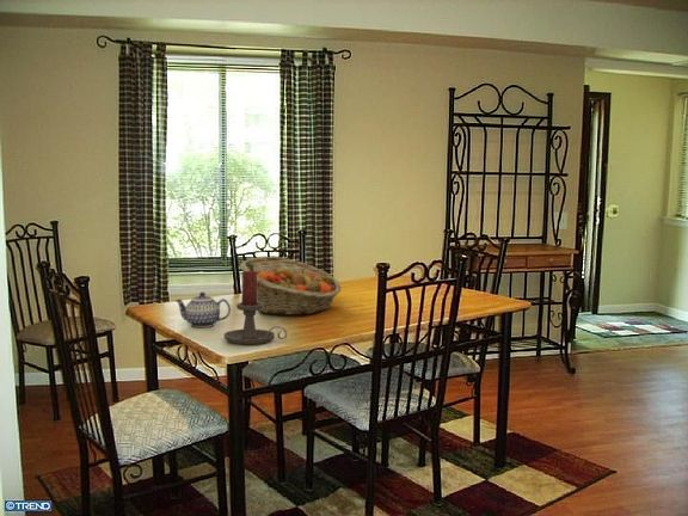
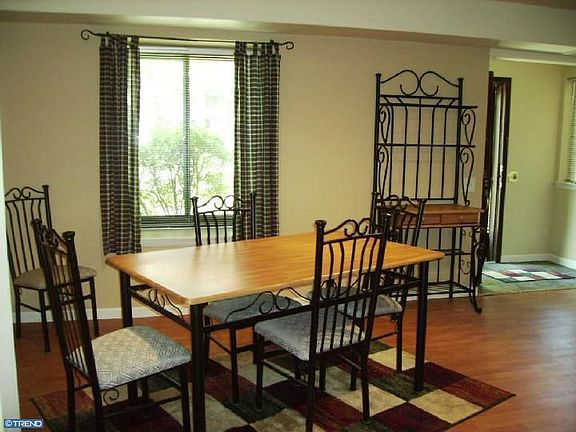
- candle holder [222,271,288,345]
- teapot [173,291,232,328]
- fruit basket [239,256,343,317]
